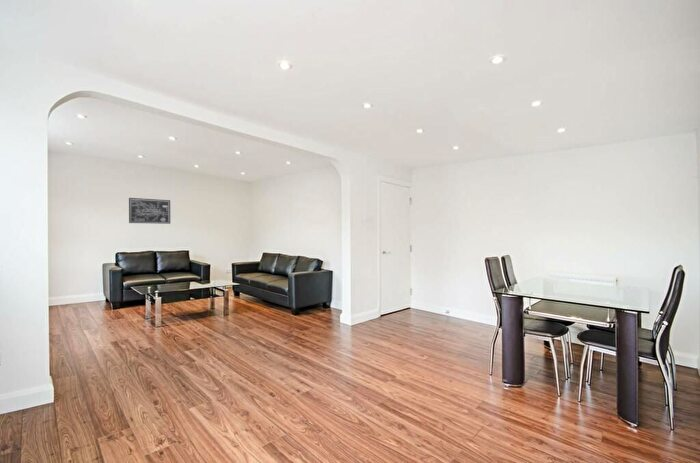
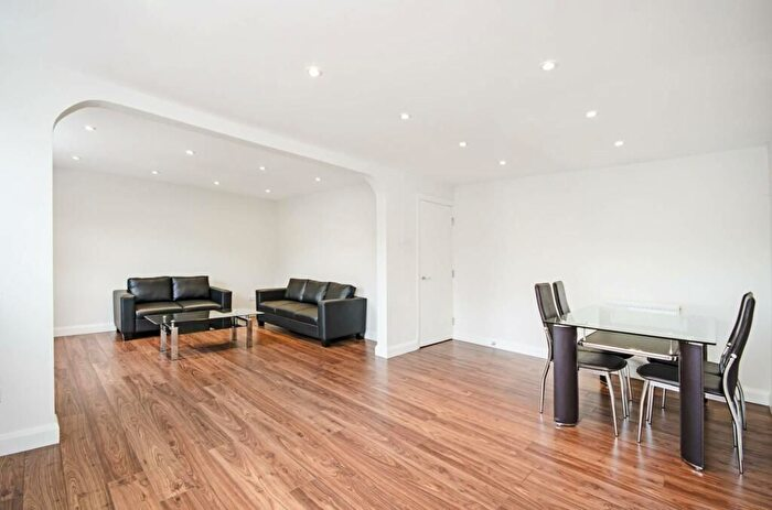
- wall art [128,197,171,225]
